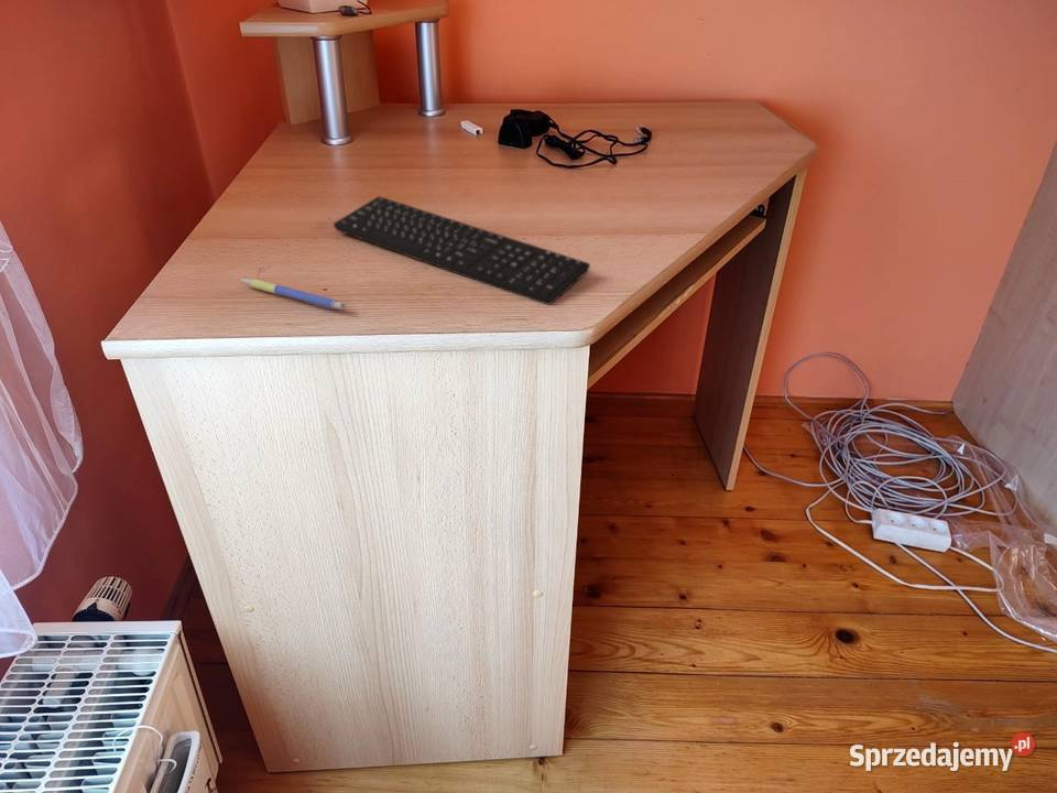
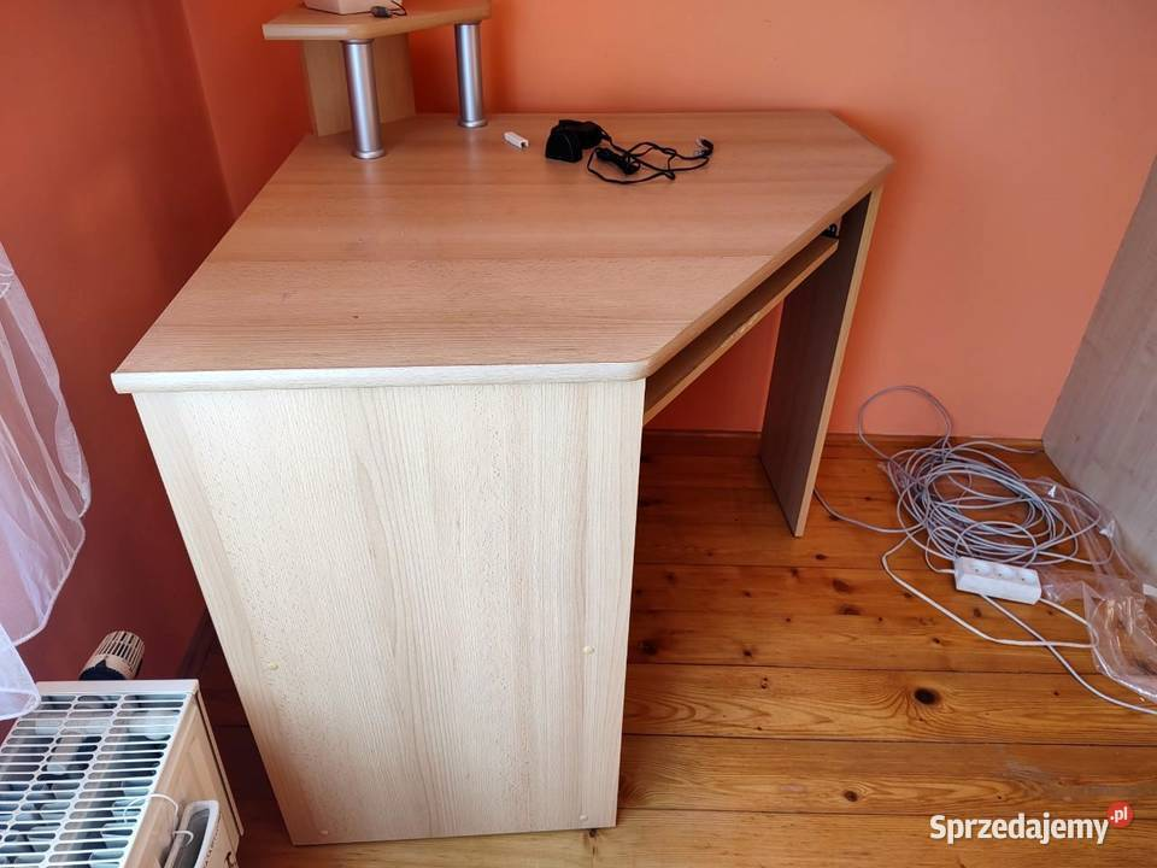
- pen [240,278,346,311]
- keyboard [333,195,591,306]
